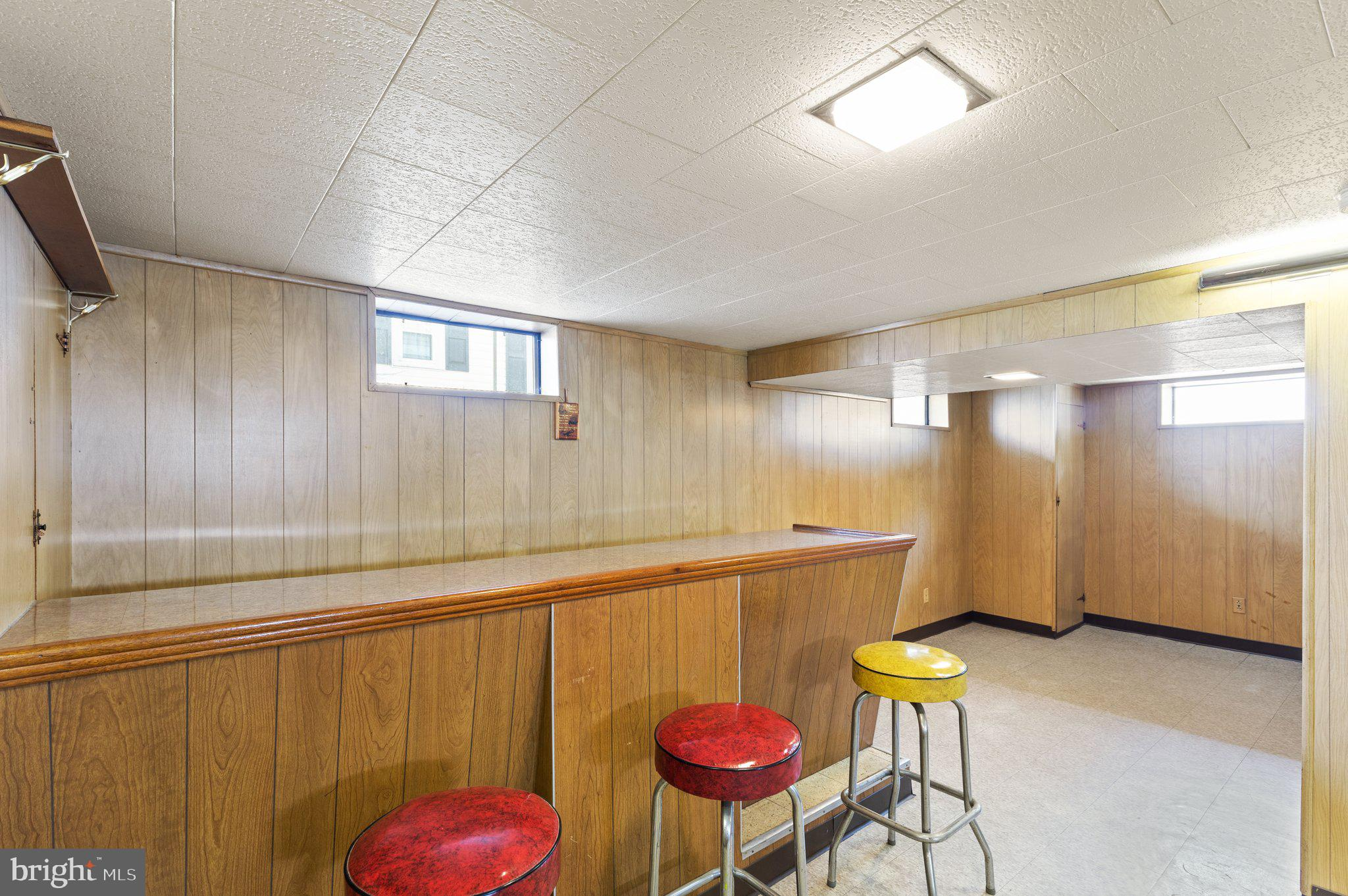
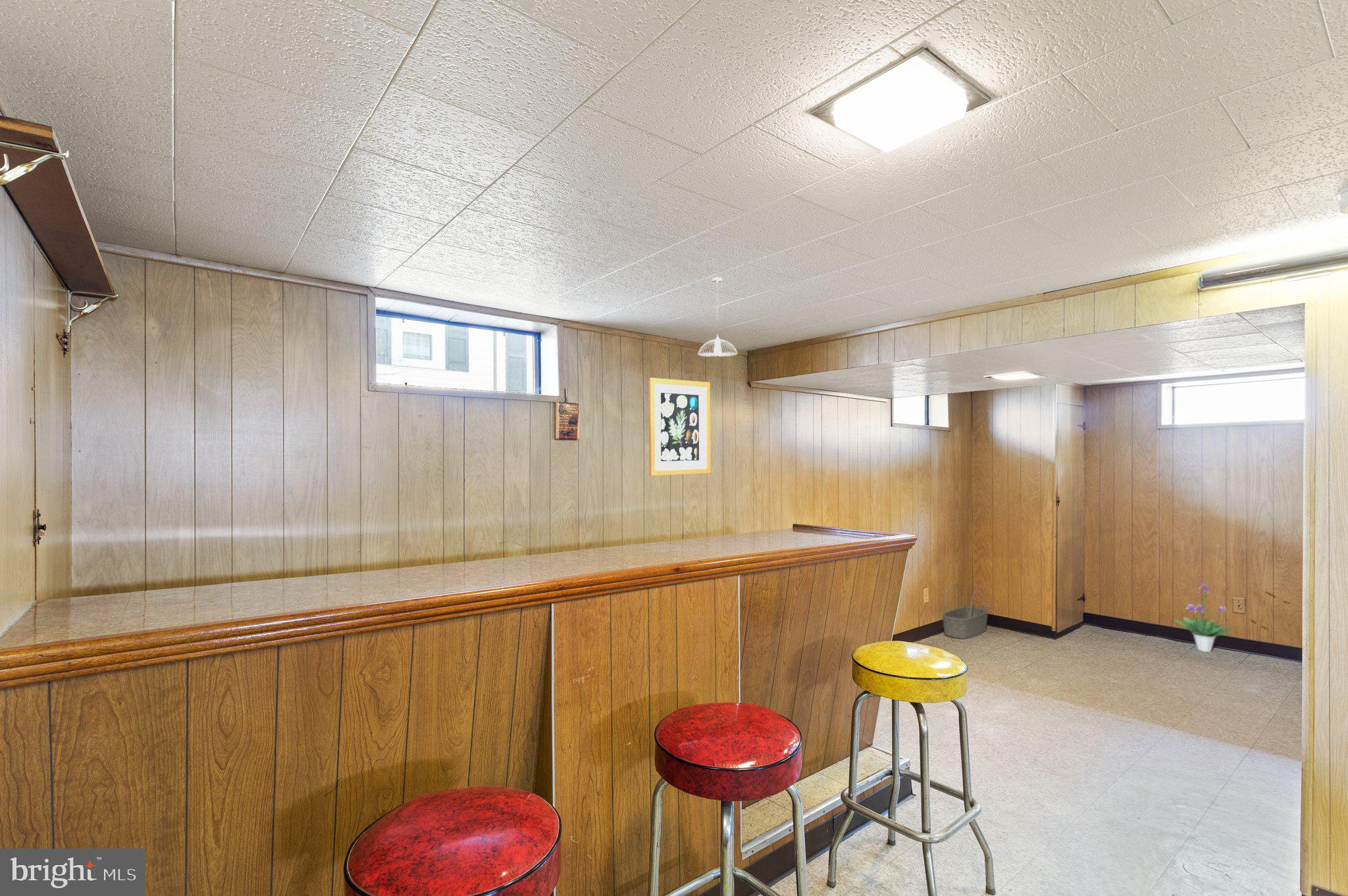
+ wall art [648,377,712,476]
+ pendant light [698,276,738,358]
+ basket [941,584,989,639]
+ potted plant [1174,583,1235,653]
